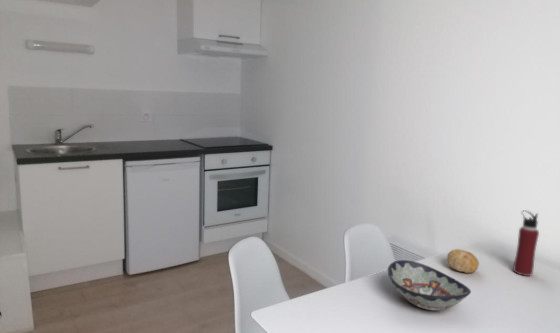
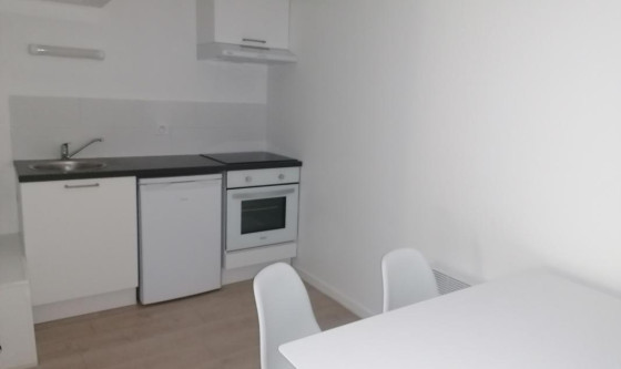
- fruit [446,248,480,274]
- decorative bowl [387,259,472,311]
- water bottle [512,209,540,277]
